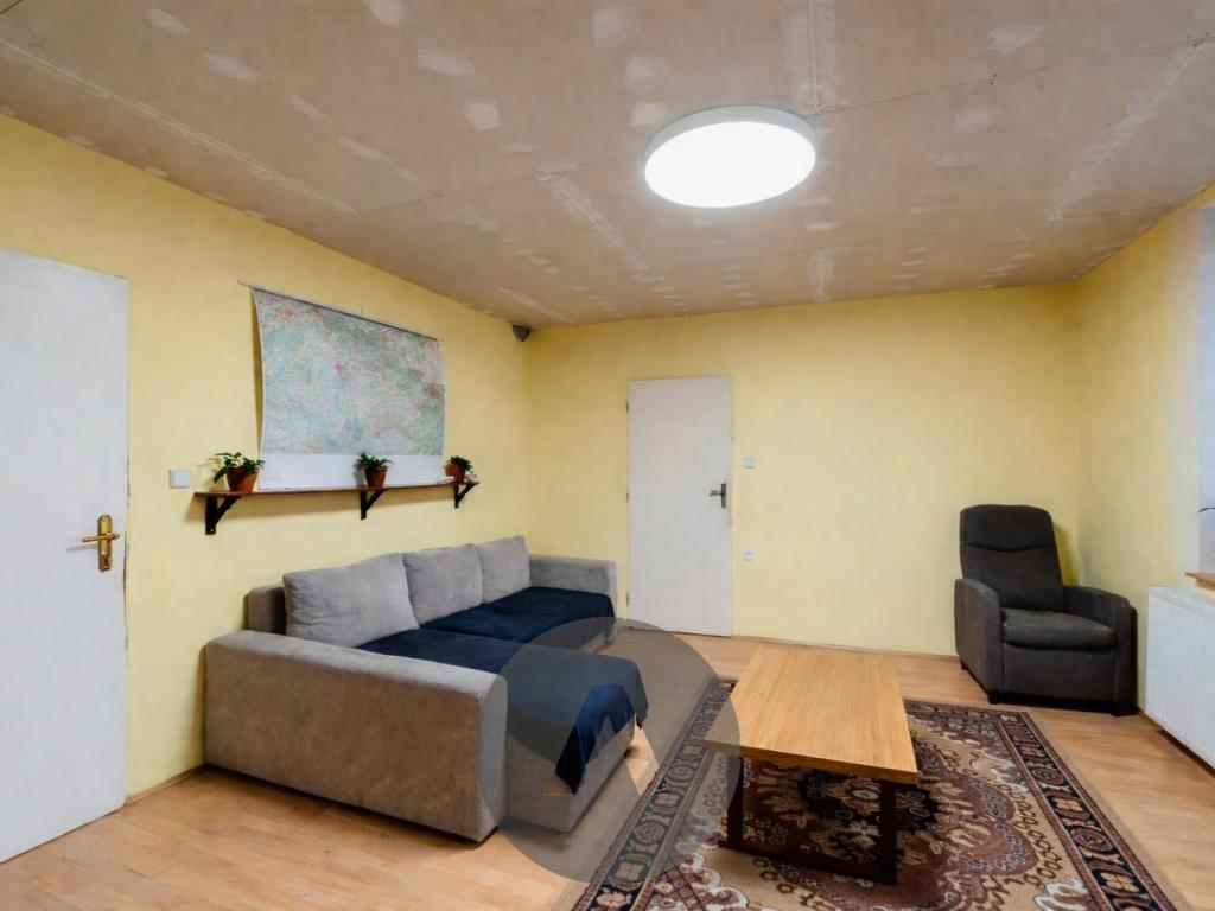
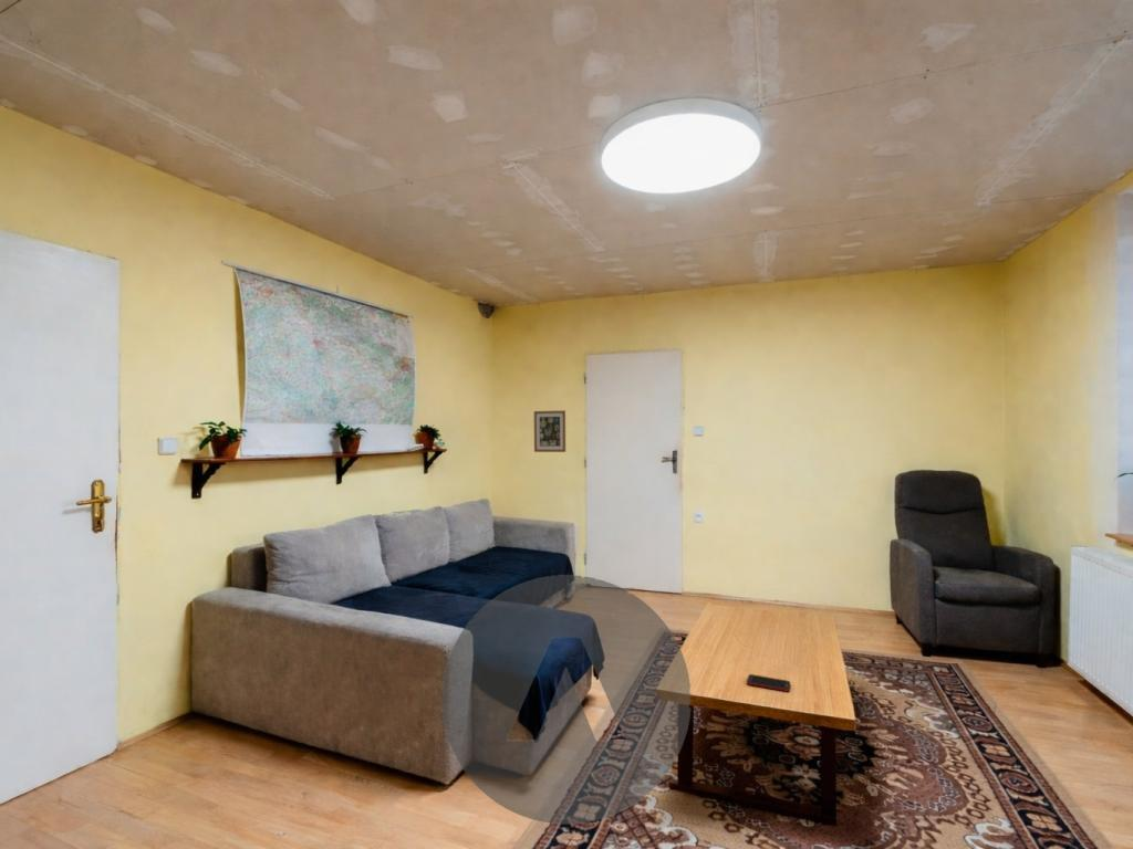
+ cell phone [746,673,791,693]
+ wall art [533,409,566,453]
